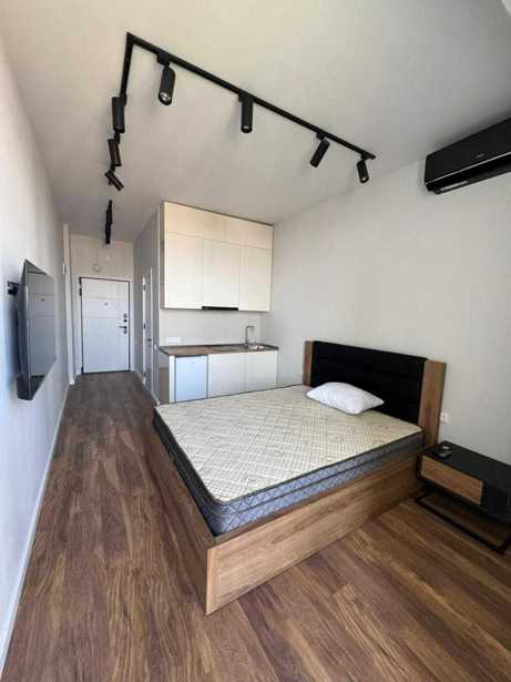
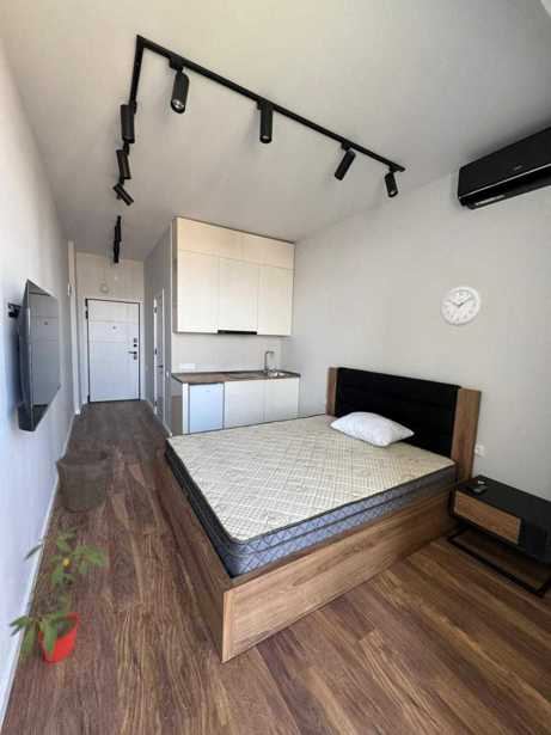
+ waste bin [54,448,115,513]
+ wall clock [440,286,483,327]
+ potted plant [7,523,111,666]
